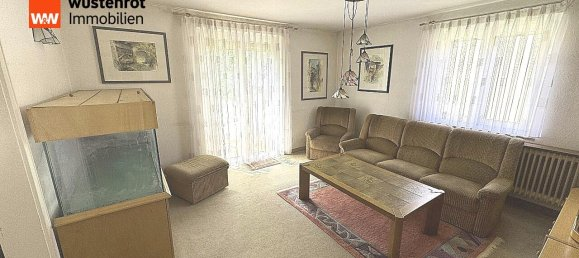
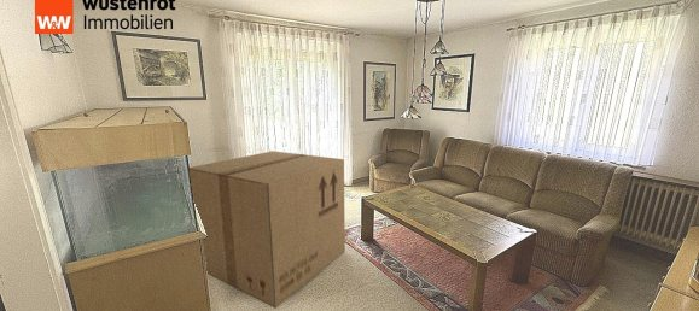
+ cardboard box [188,149,346,310]
